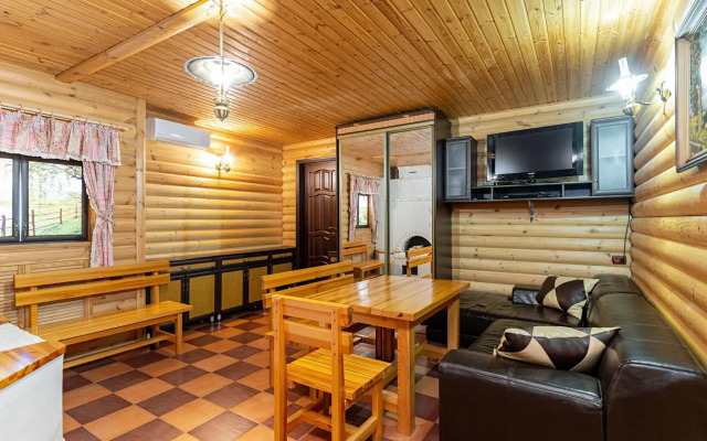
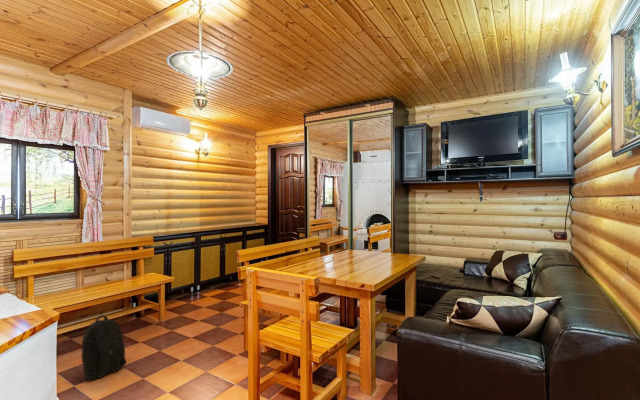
+ backpack [80,314,127,382]
